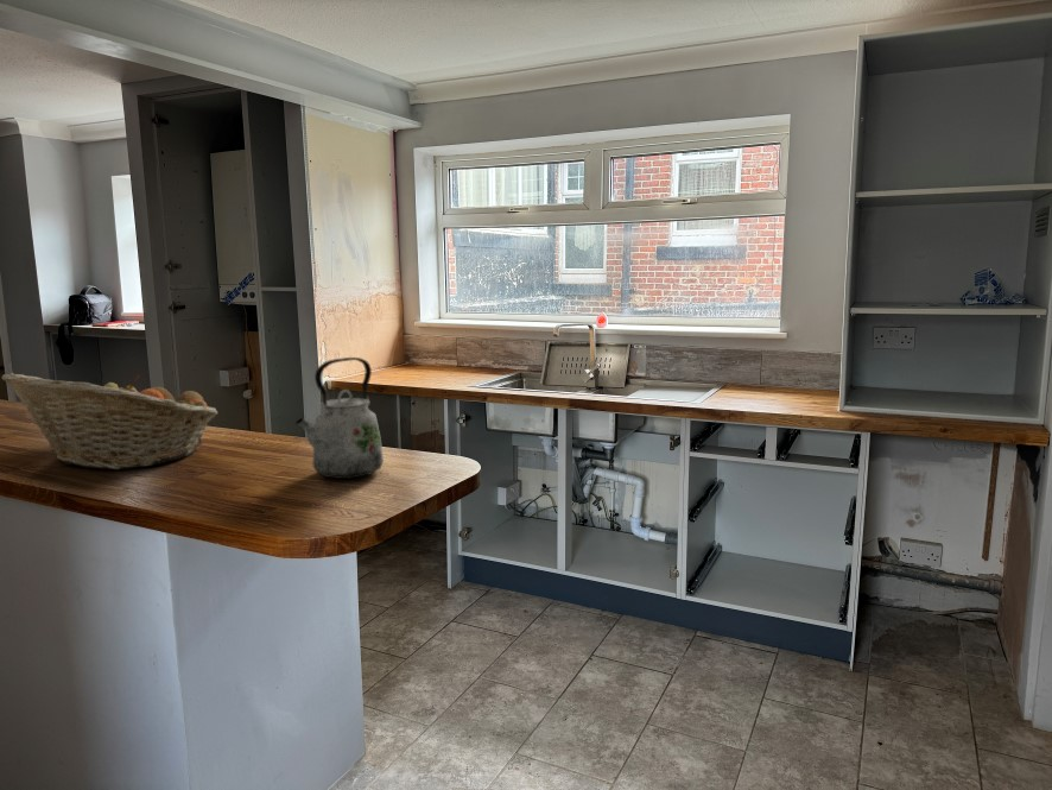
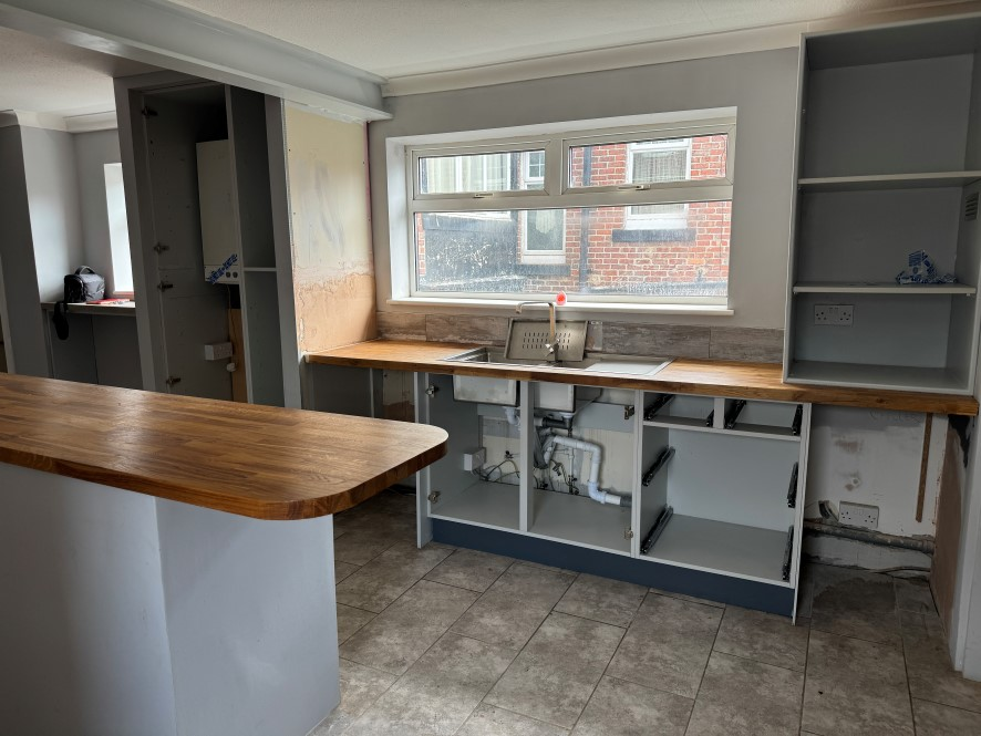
- kettle [294,356,385,480]
- fruit basket [0,372,220,470]
